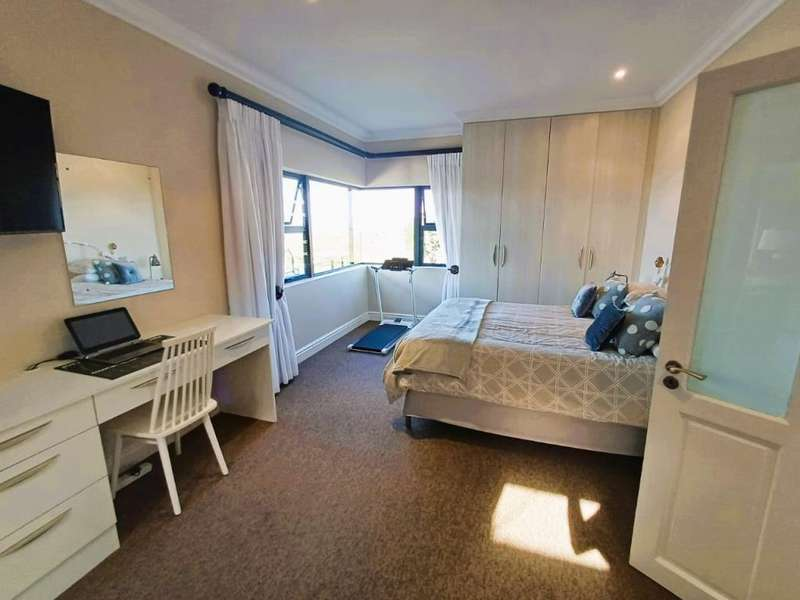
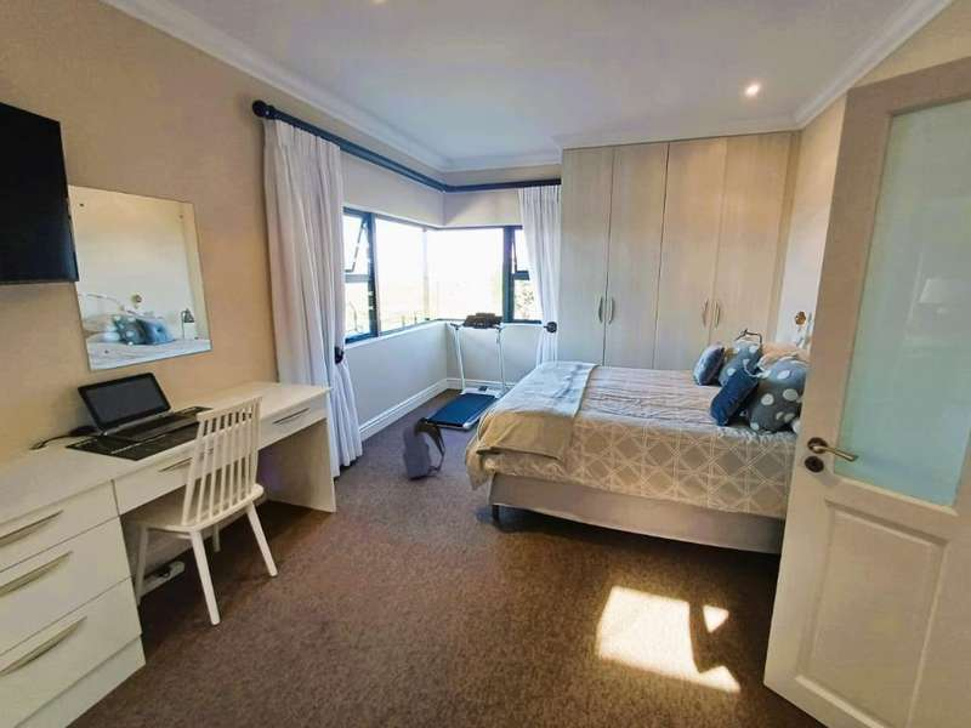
+ backpack [401,416,447,479]
